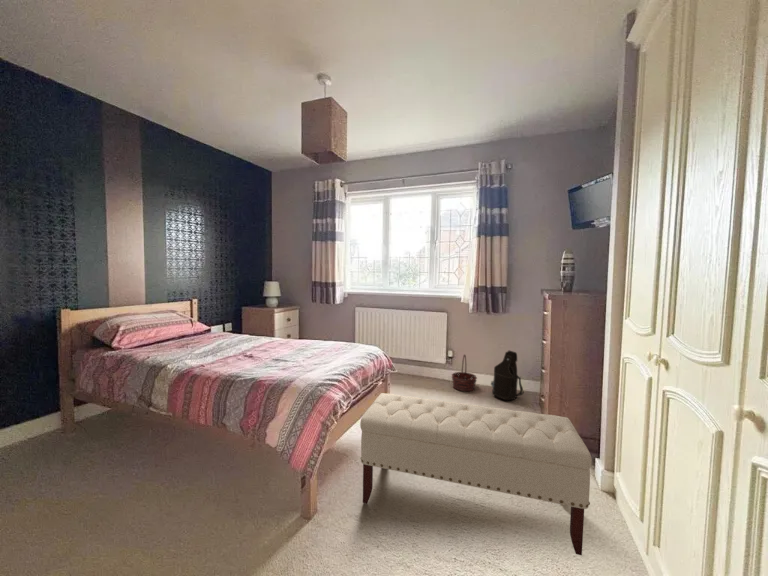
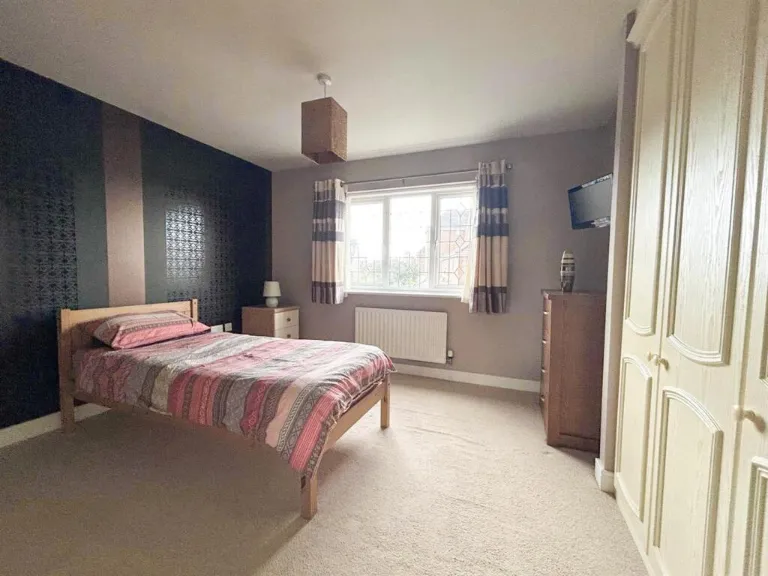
- bench [359,392,593,556]
- basket [450,353,478,392]
- shoulder bag [490,350,525,401]
